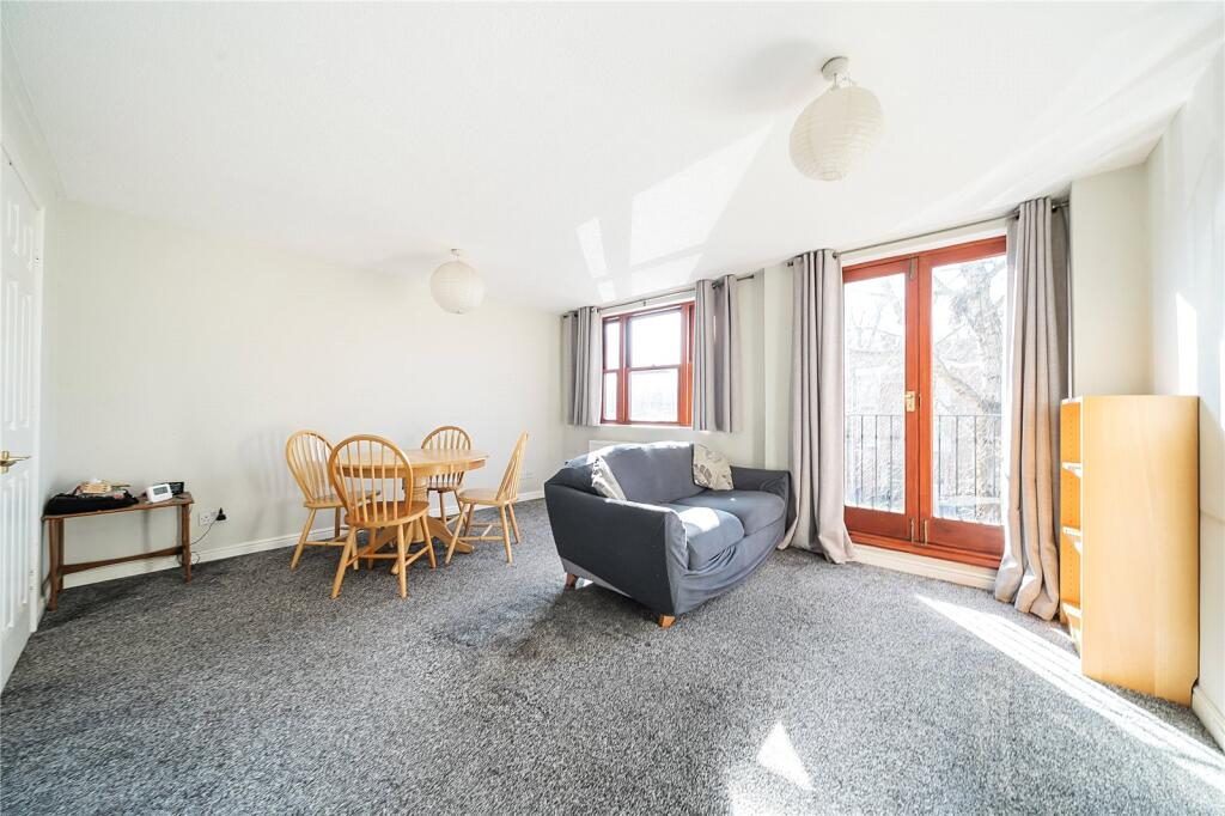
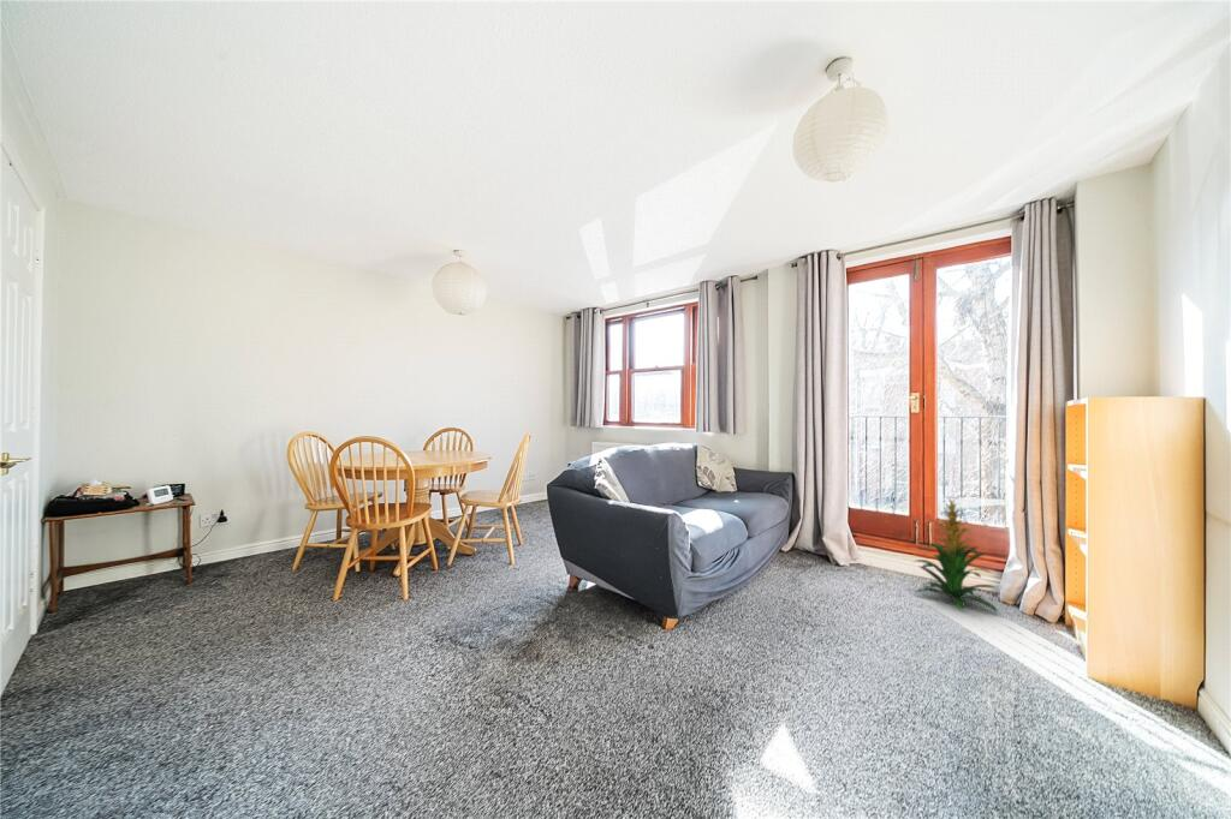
+ indoor plant [912,495,999,612]
